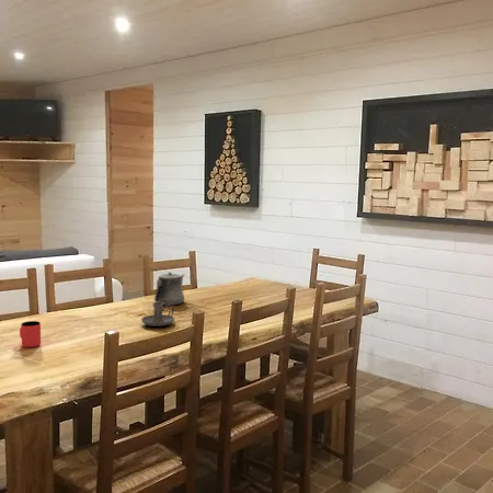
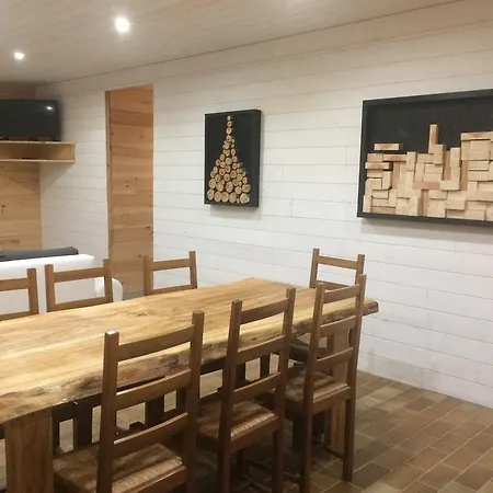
- teapot [153,272,186,306]
- cup [19,320,42,348]
- candle holder [140,301,175,328]
